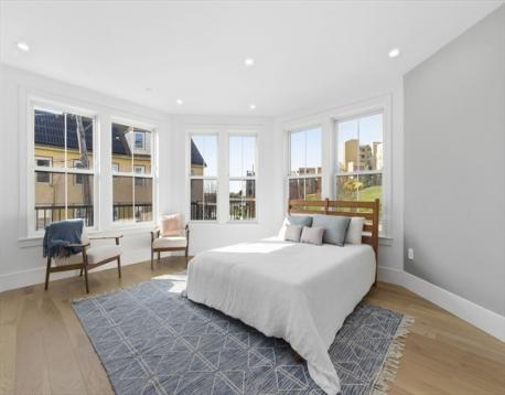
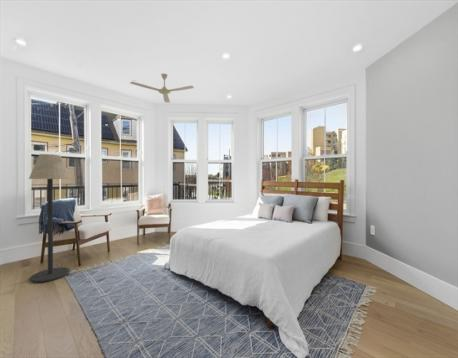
+ floor lamp [28,153,71,284]
+ ceiling fan [129,73,195,104]
